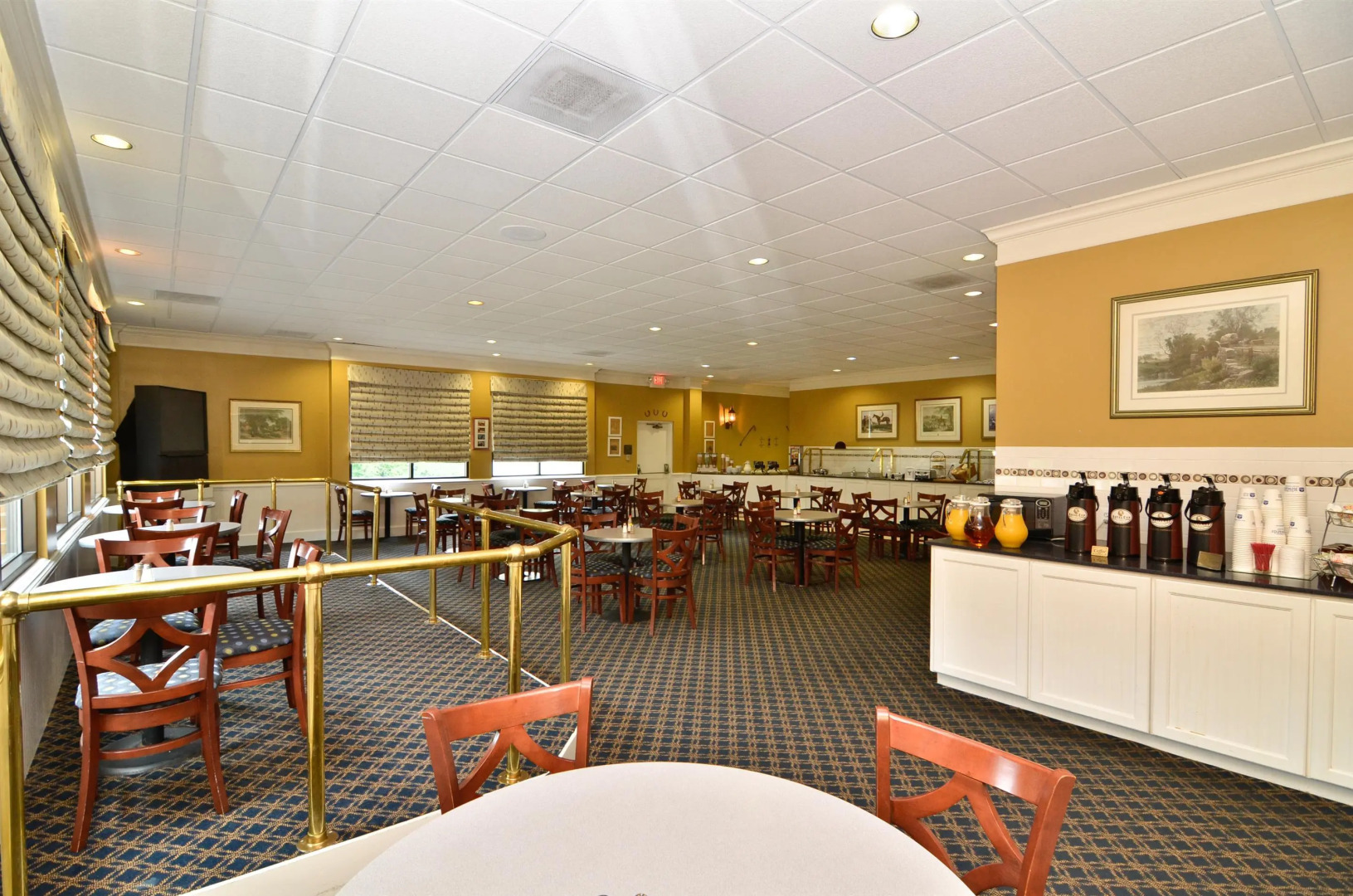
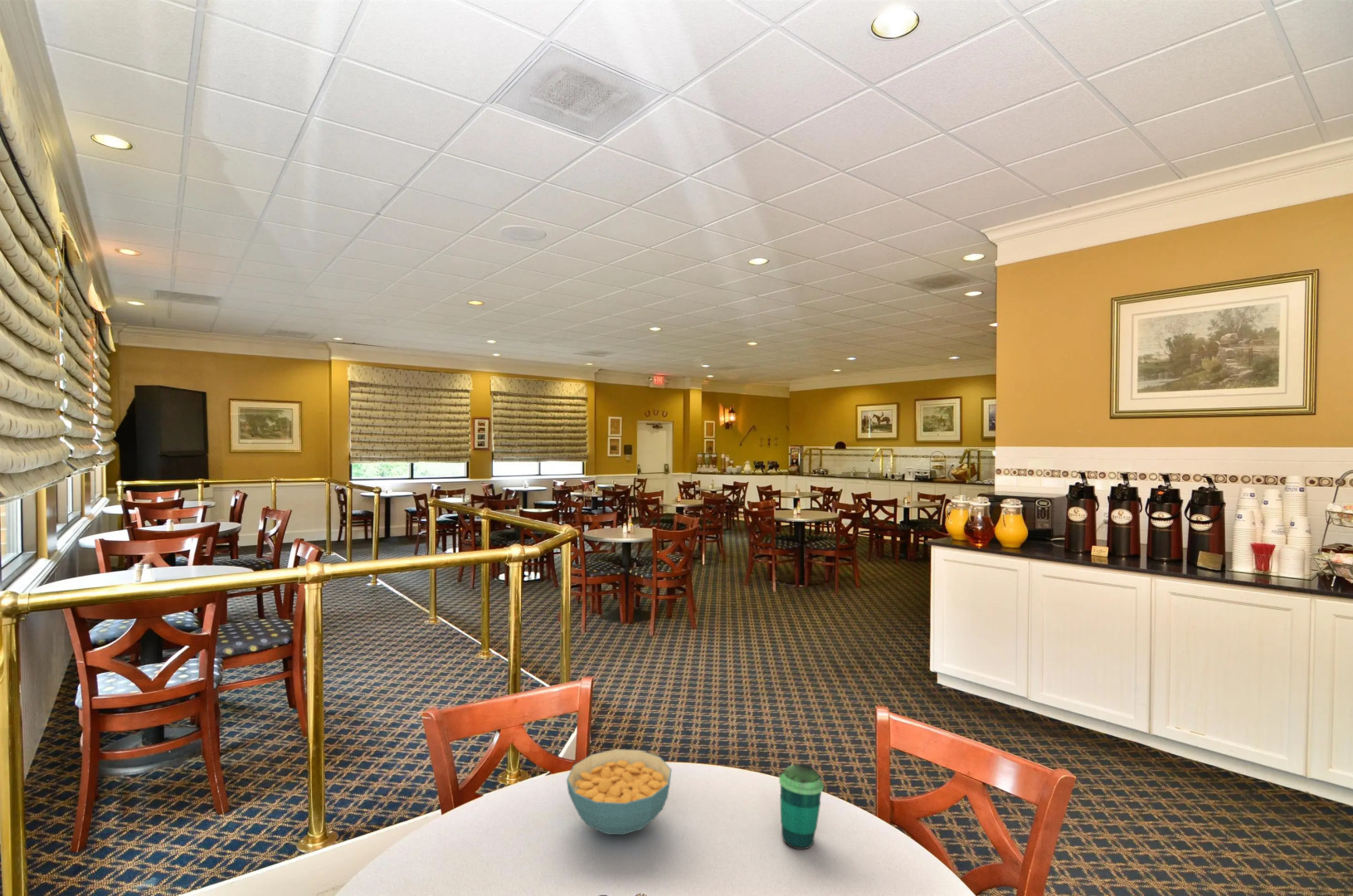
+ cereal bowl [566,748,673,835]
+ cup [778,763,825,850]
